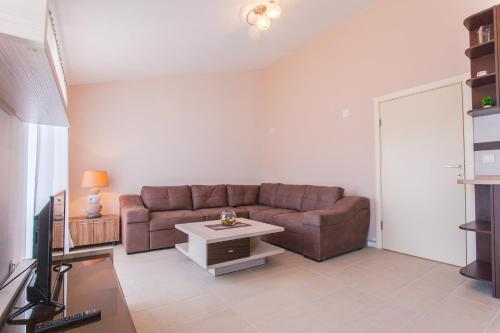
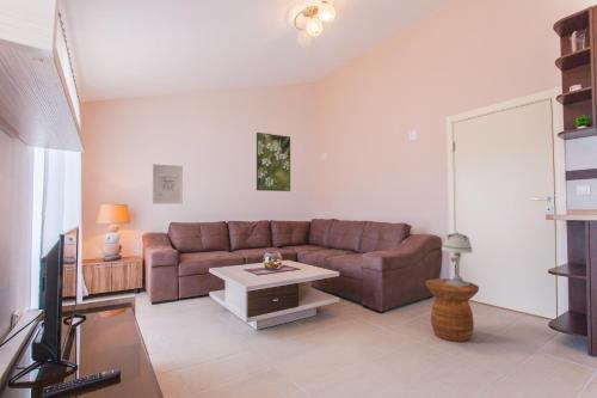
+ wall art [152,163,184,204]
+ table lamp [441,231,474,286]
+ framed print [256,131,291,192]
+ side table [424,277,480,343]
